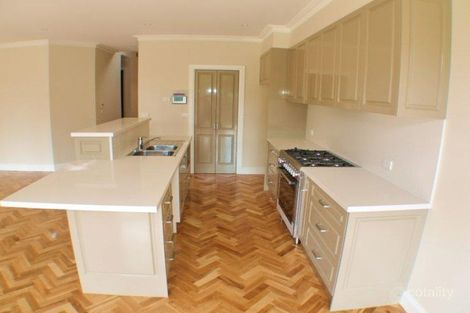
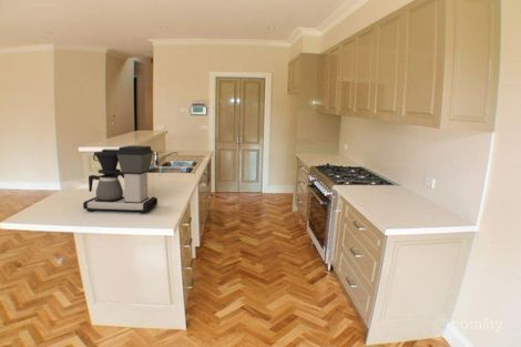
+ coffee maker [82,145,159,214]
